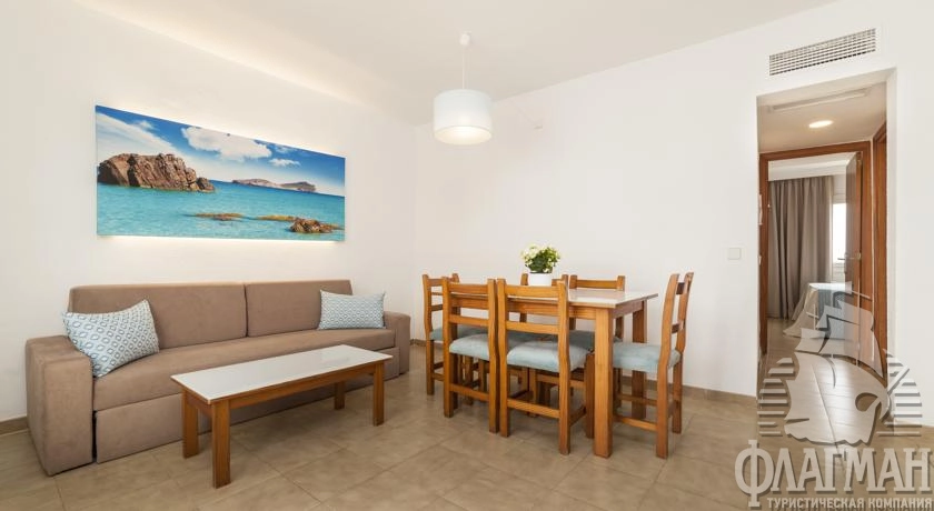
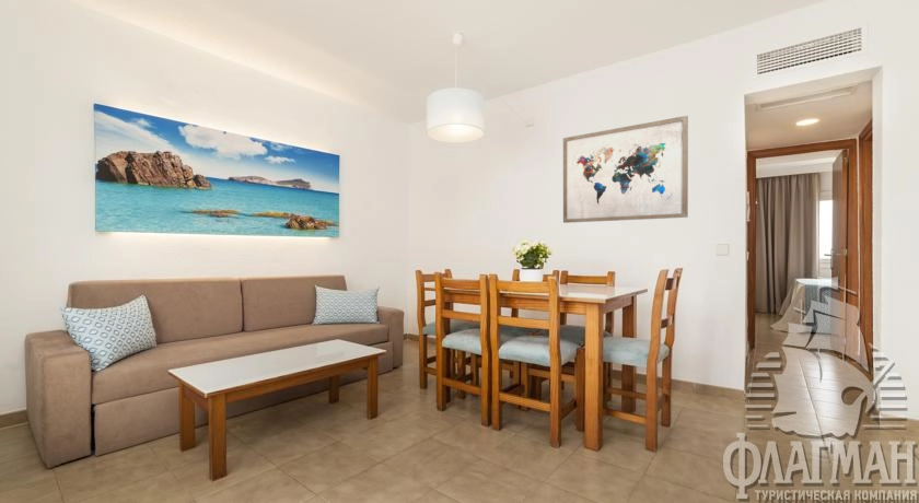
+ wall art [562,115,689,224]
